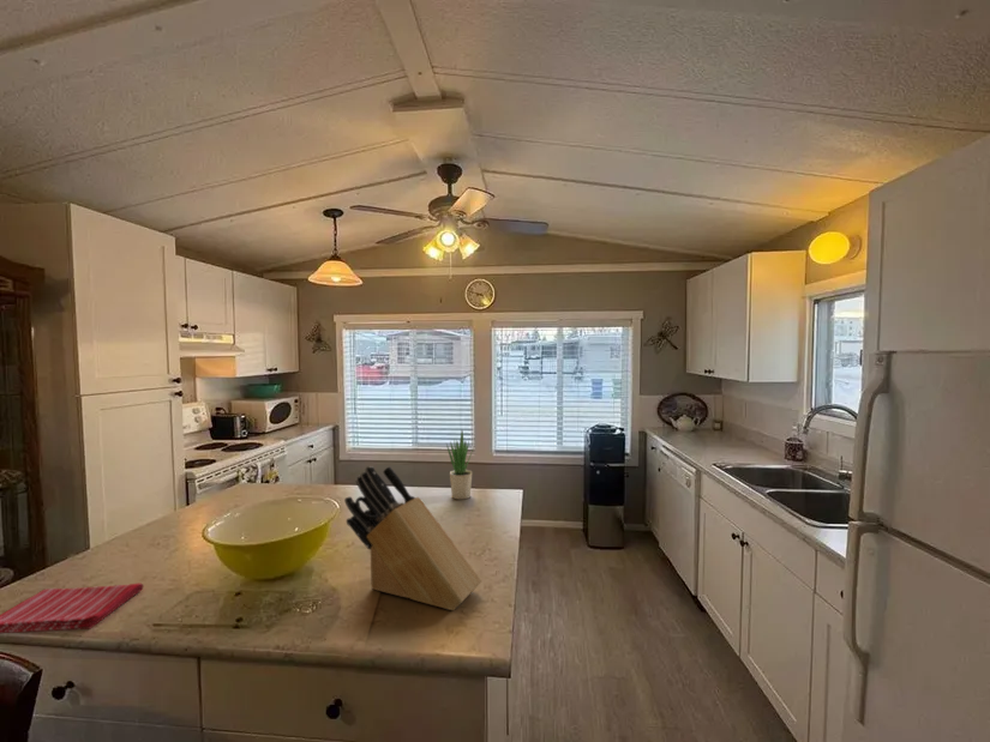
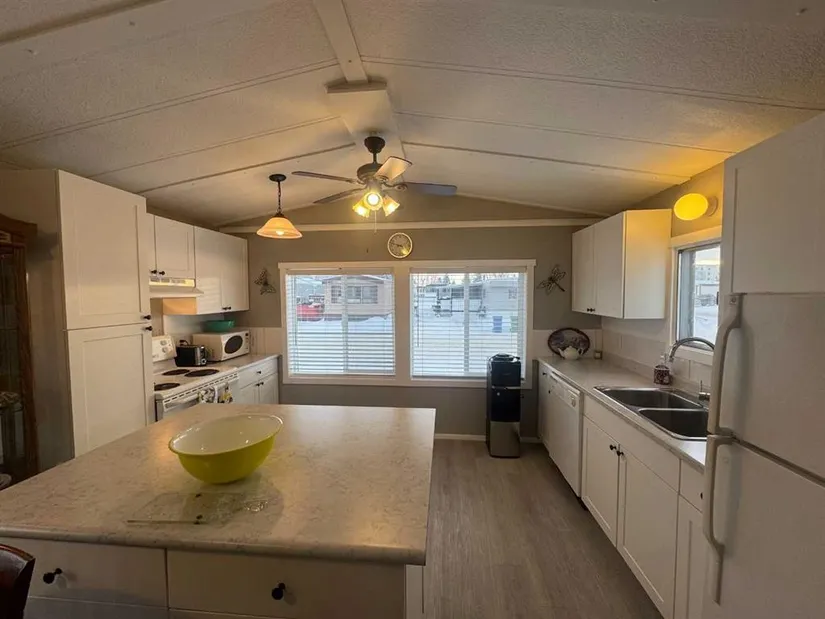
- potted plant [445,429,475,500]
- dish towel [0,581,145,635]
- knife block [343,465,482,611]
